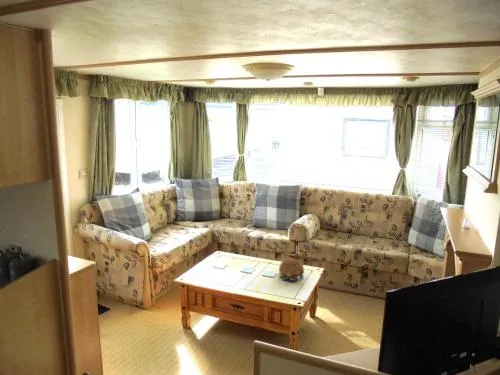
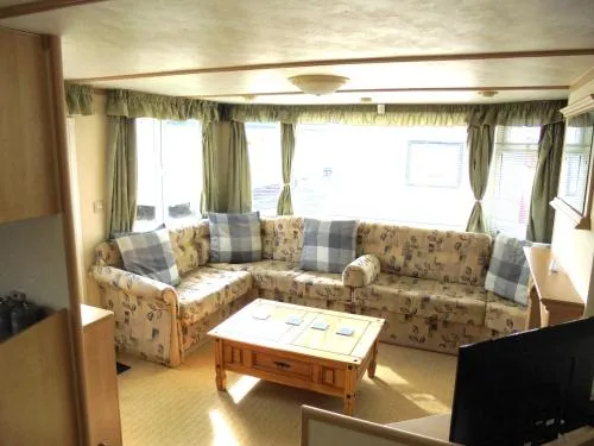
- decorative bowl [277,257,305,282]
